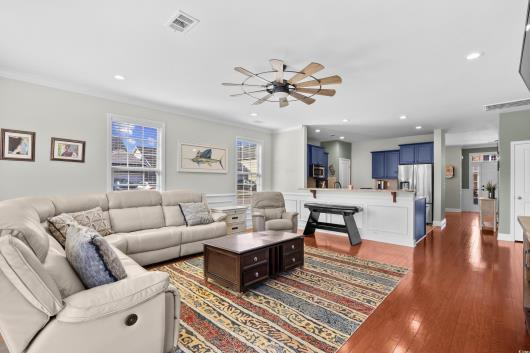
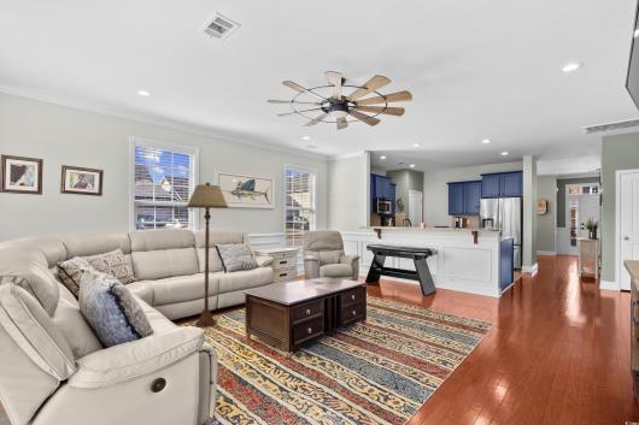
+ floor lamp [184,182,230,329]
